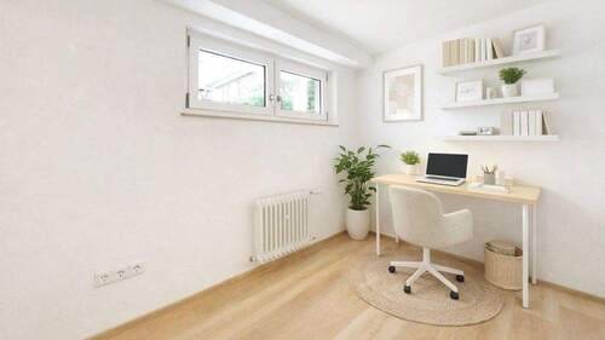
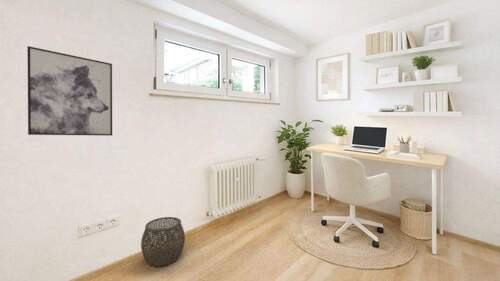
+ woven basket [140,216,186,267]
+ wall art [26,45,113,137]
